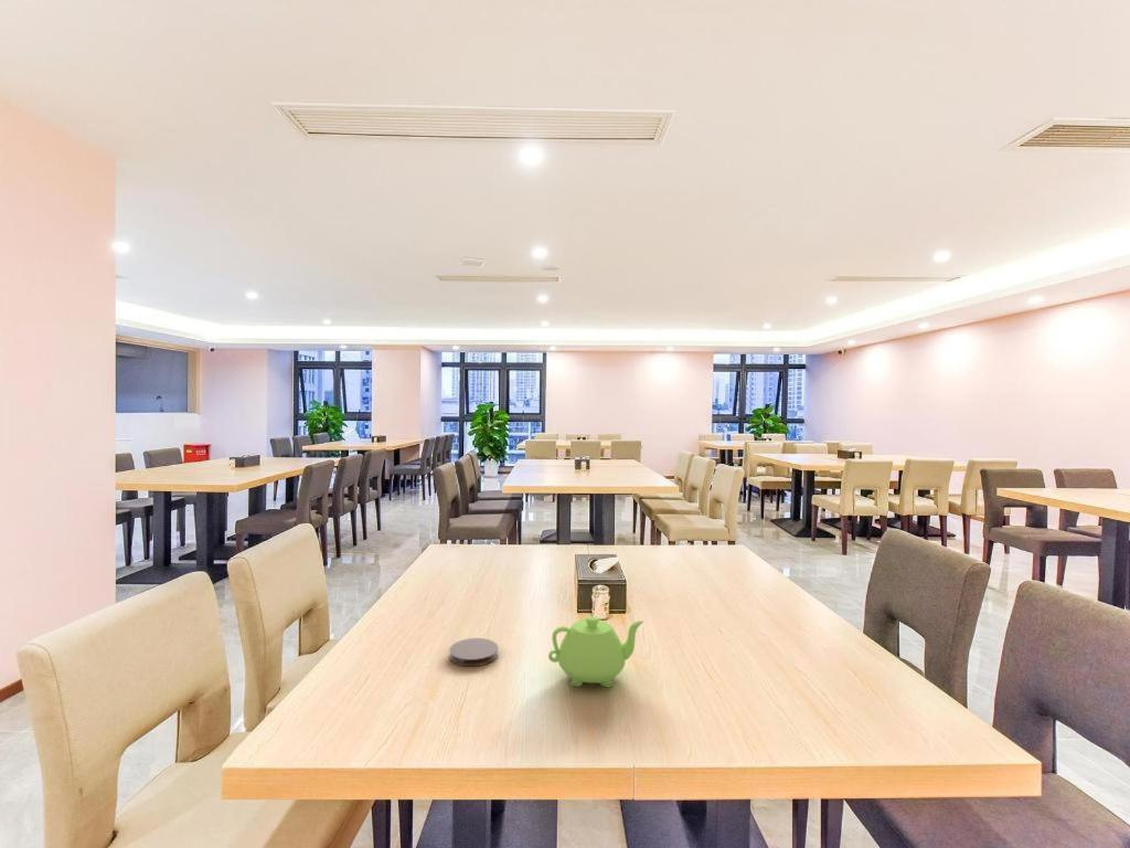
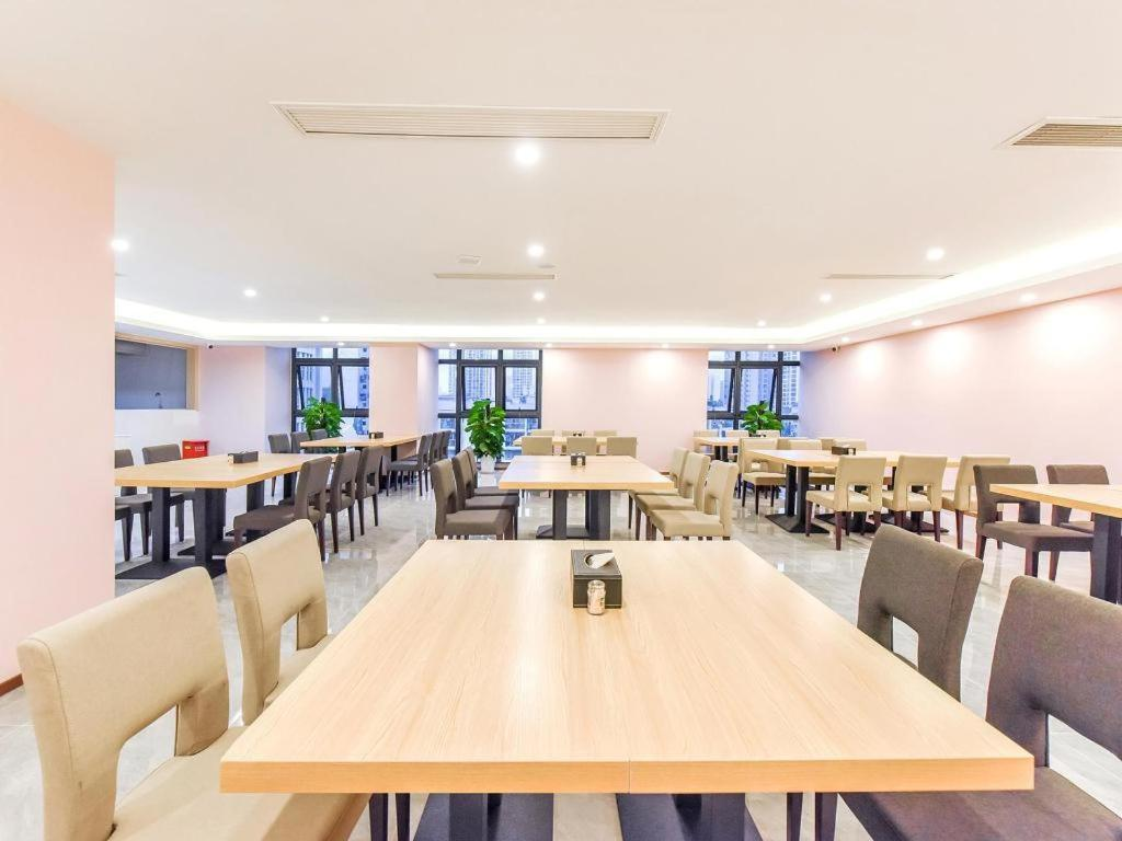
- coaster [448,637,500,667]
- teapot [547,615,644,688]
